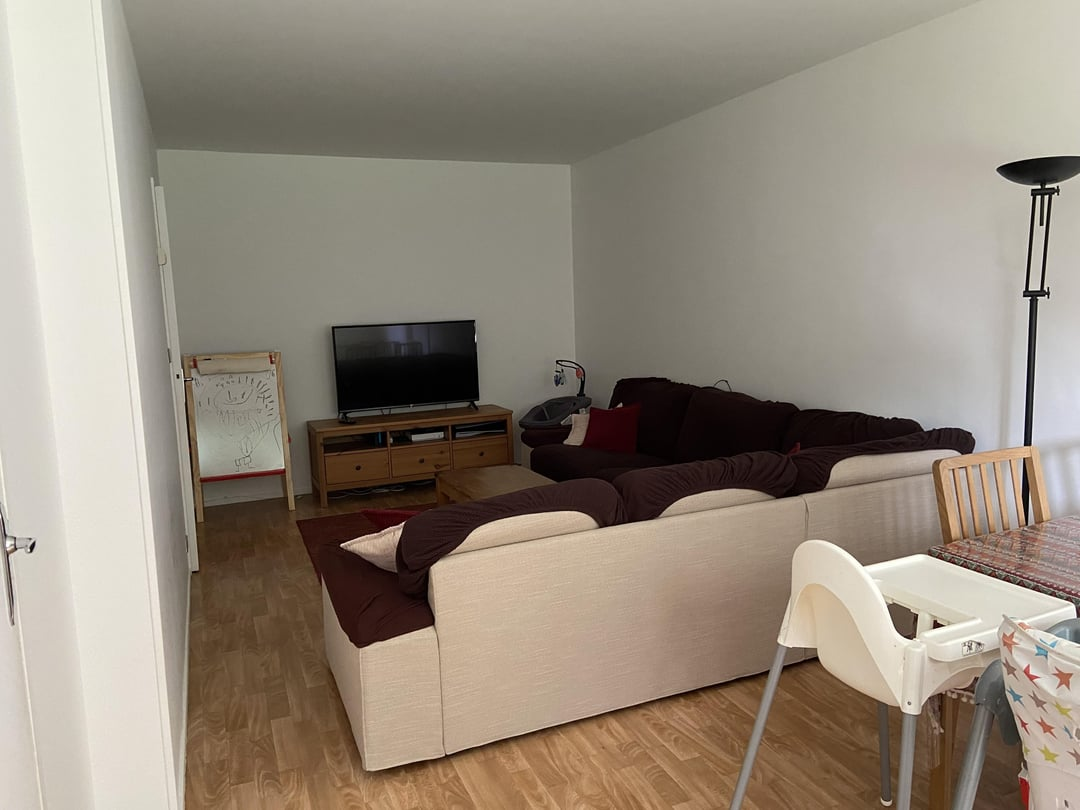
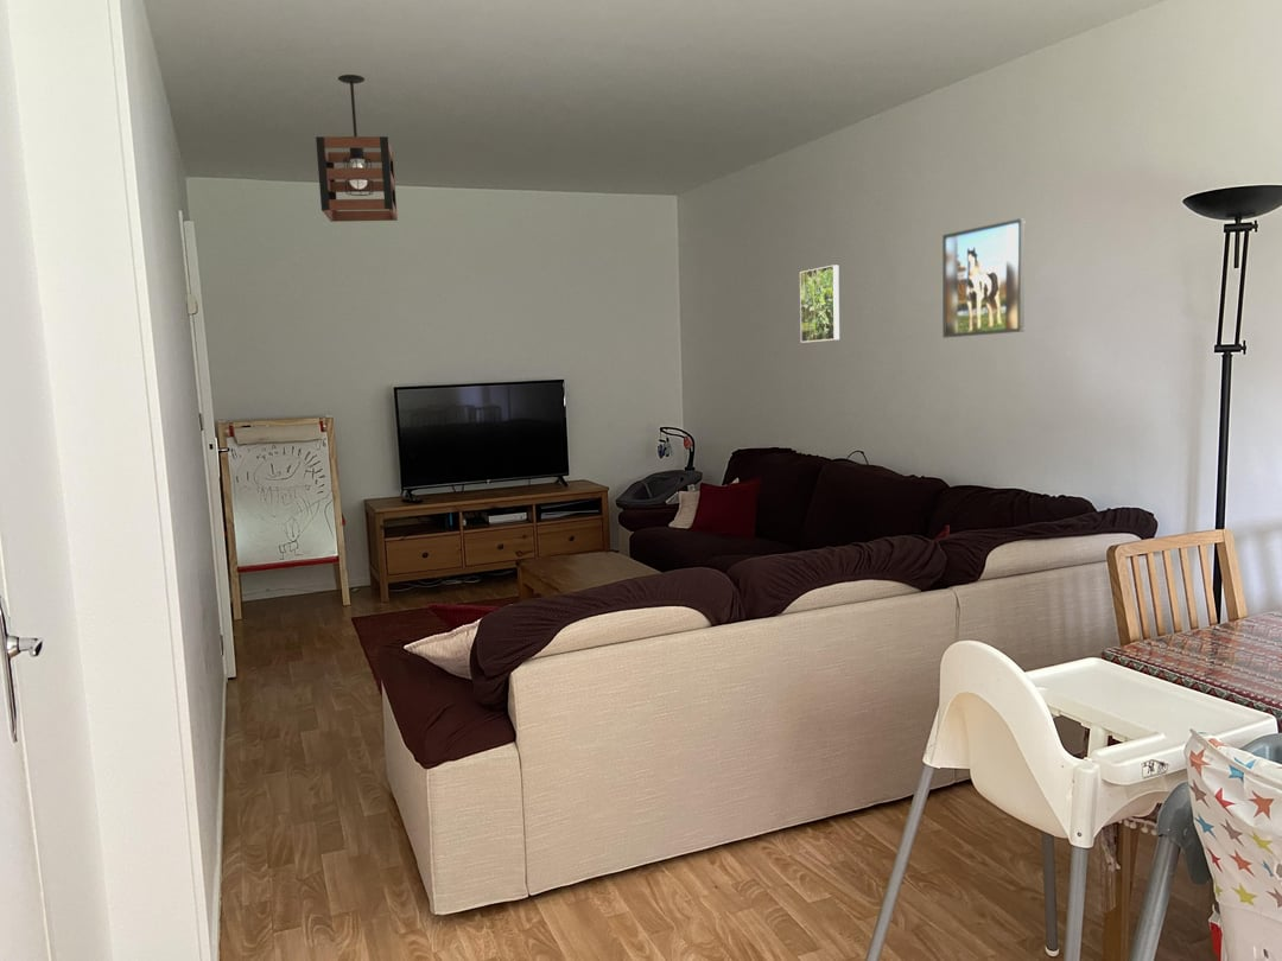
+ pendant light [315,74,399,223]
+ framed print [941,217,1026,339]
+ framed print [799,265,840,344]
